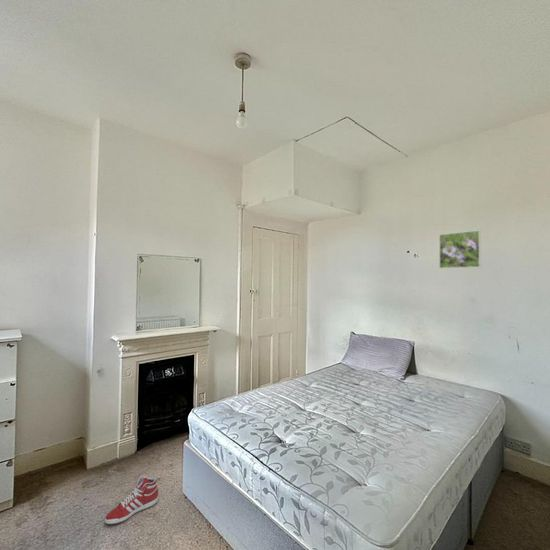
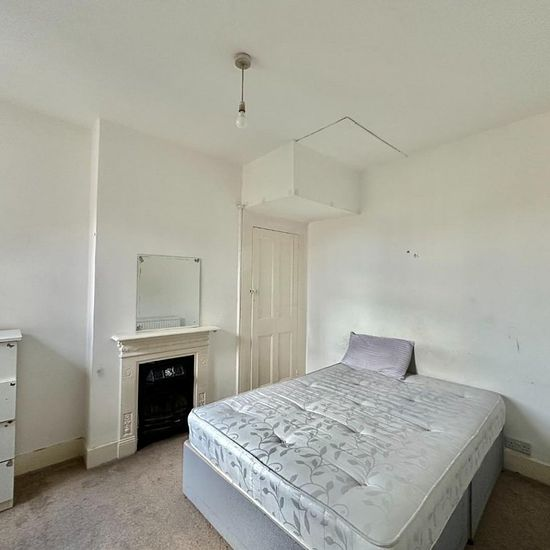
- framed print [438,229,482,269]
- sneaker [104,475,159,525]
